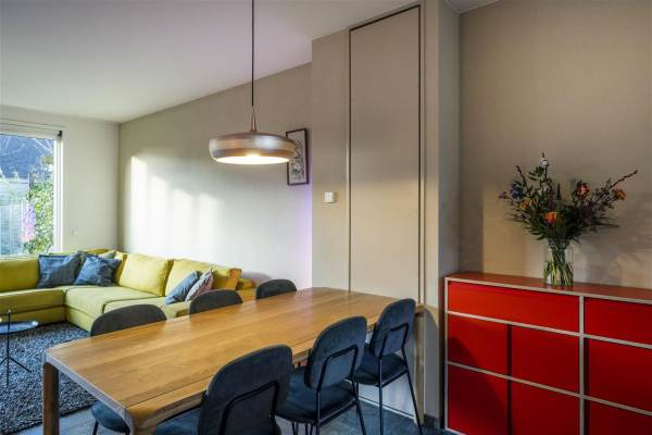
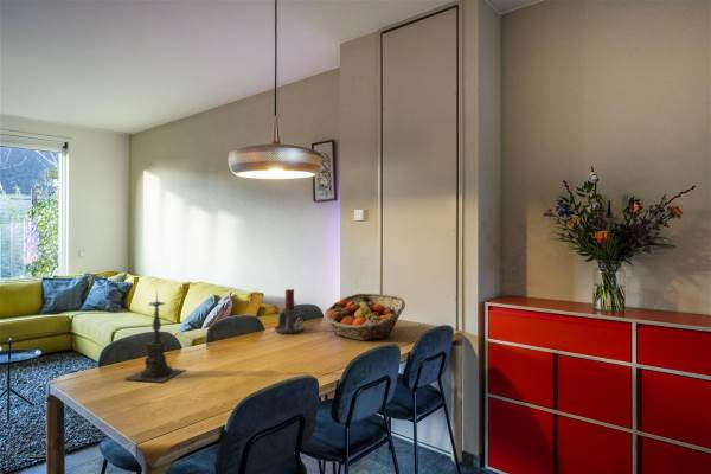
+ fruit basket [324,293,406,341]
+ candle holder [122,289,187,384]
+ candle holder [274,288,306,334]
